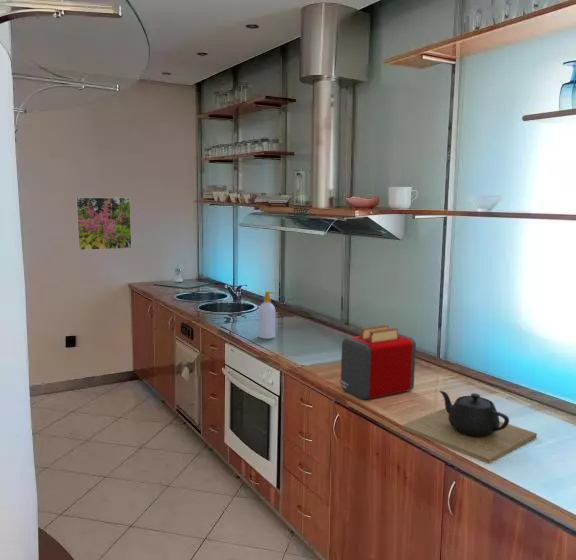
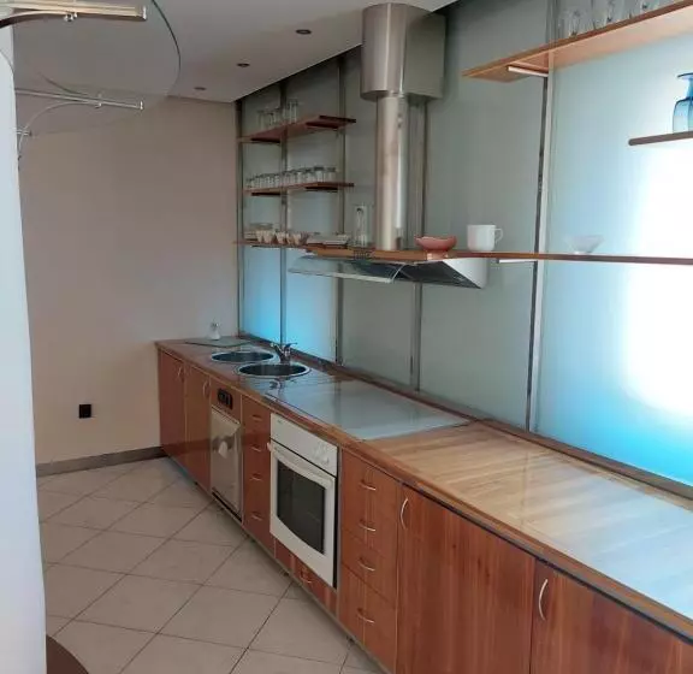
- teapot [401,390,538,464]
- toaster [340,324,417,401]
- soap bottle [258,290,277,340]
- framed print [75,196,133,251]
